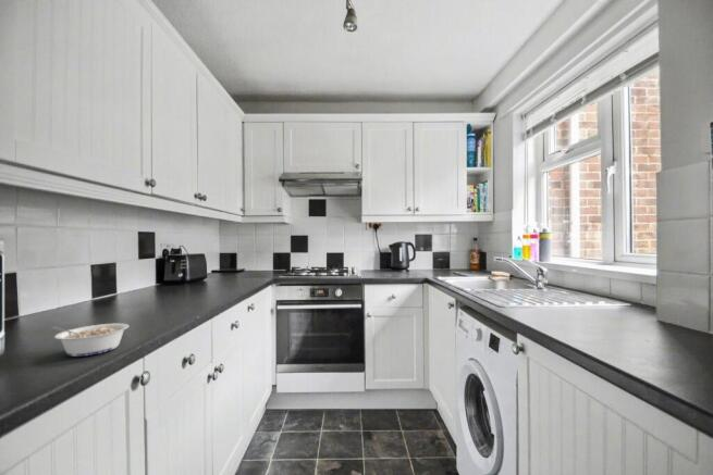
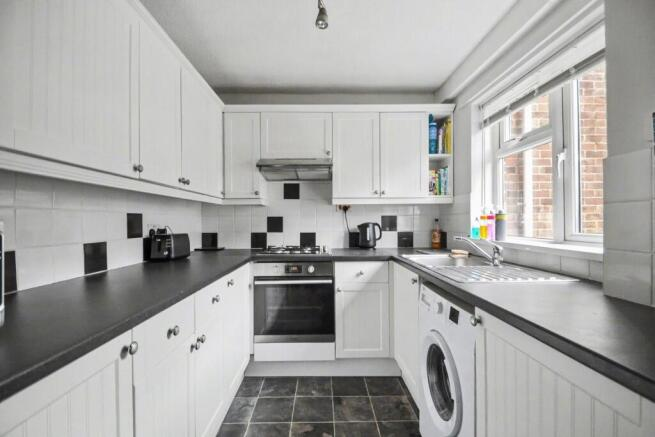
- legume [50,322,130,358]
